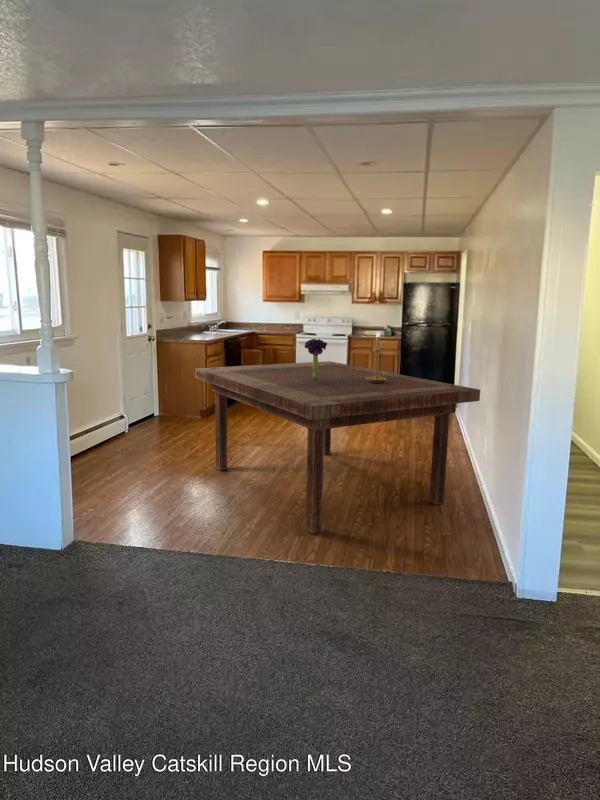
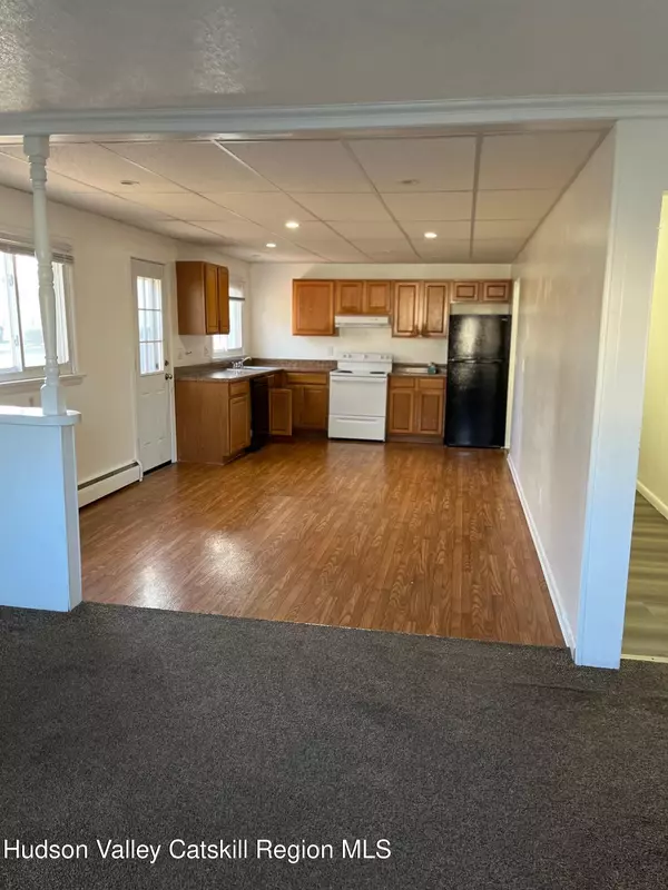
- dining table [194,360,481,535]
- candle holder [366,332,387,383]
- bouquet [304,338,328,379]
